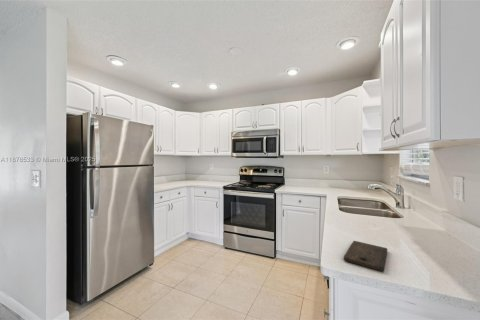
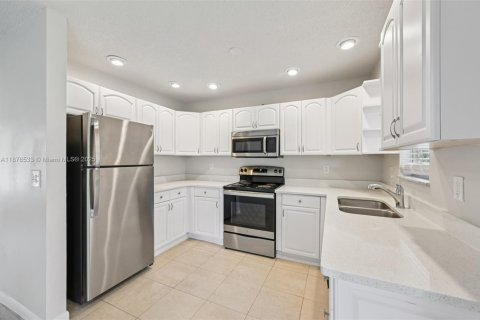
- cutting board [343,240,388,272]
